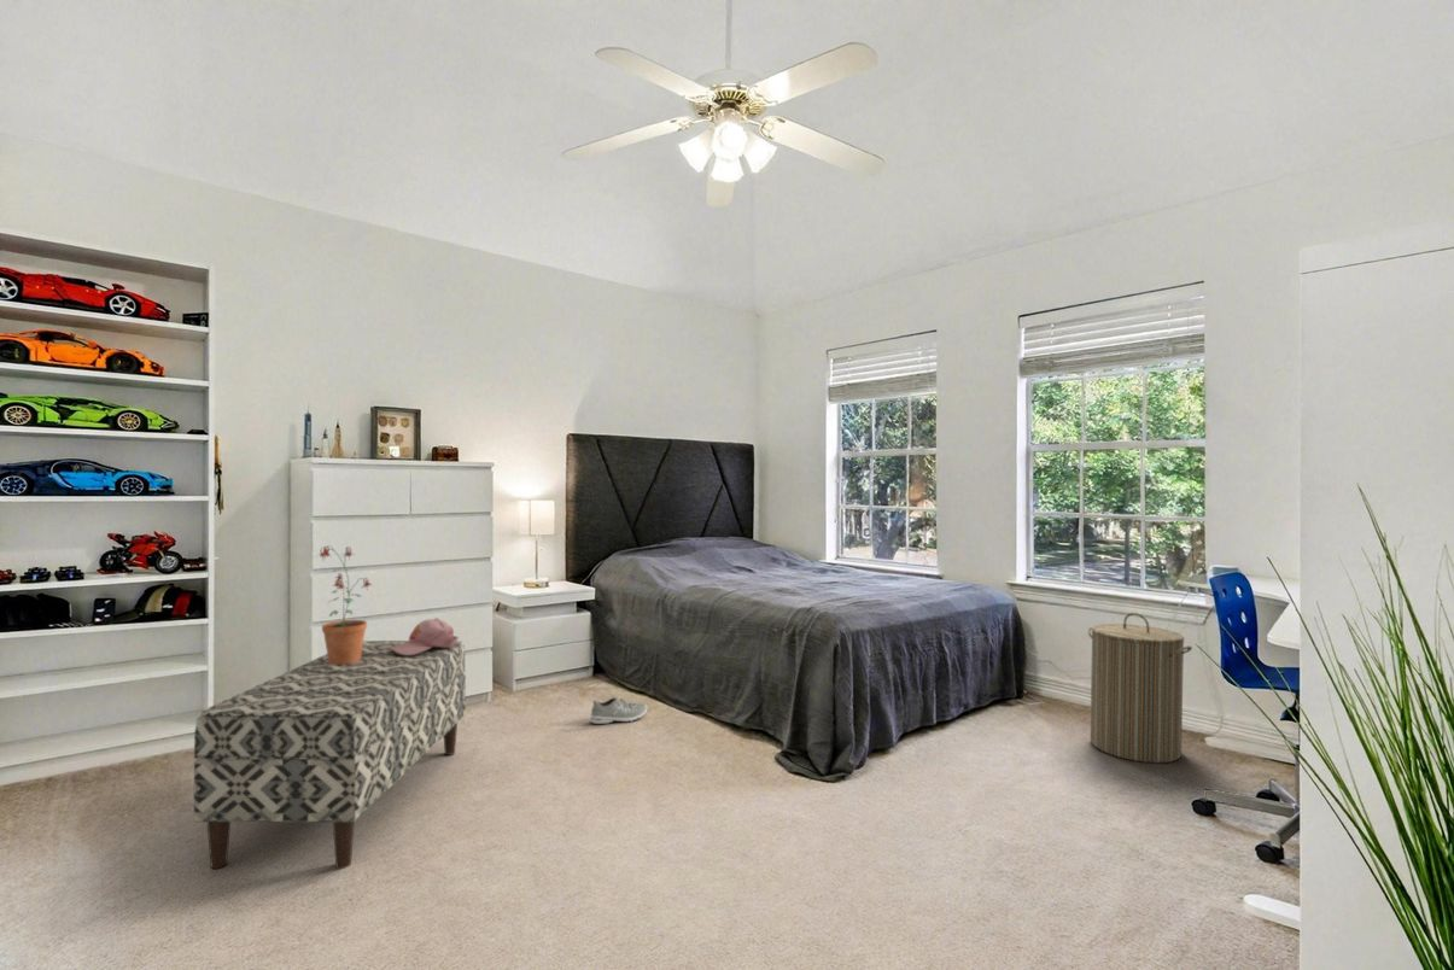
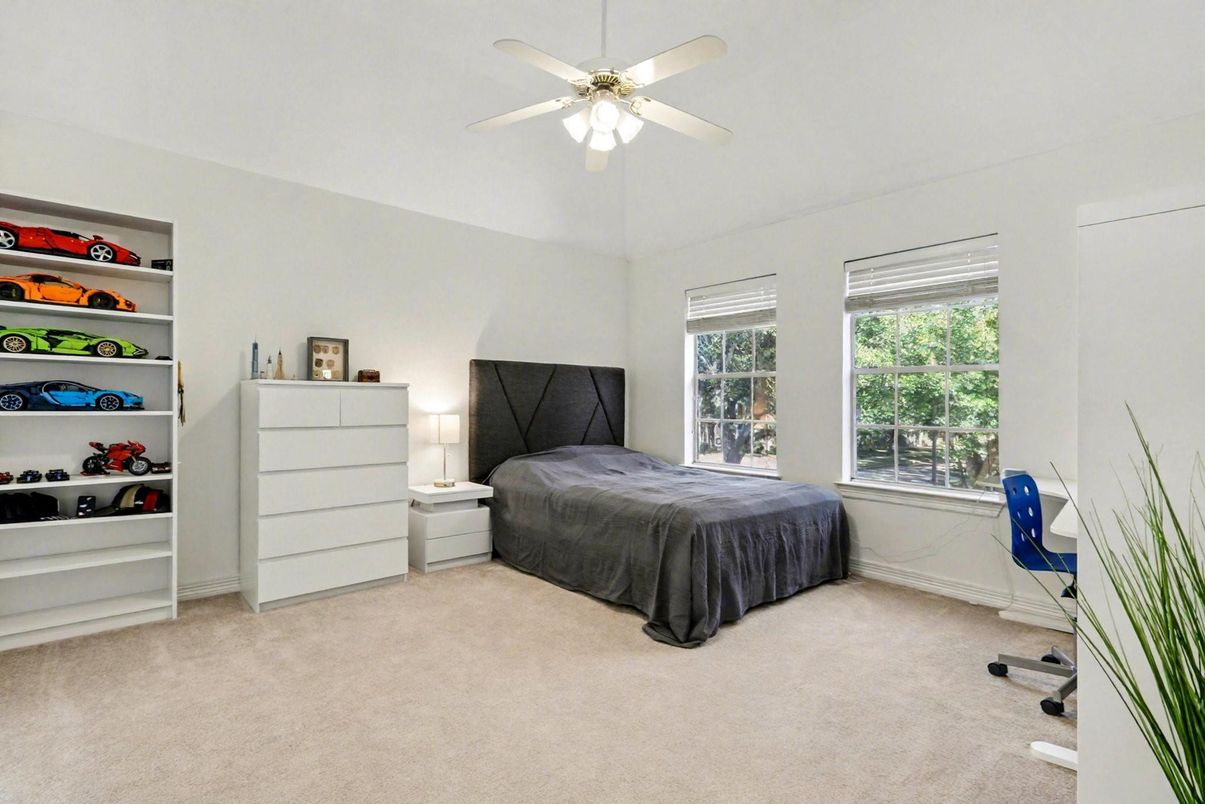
- bench [192,639,467,870]
- potted plant [316,544,373,665]
- baseball cap [390,617,460,655]
- sneaker [589,695,648,725]
- laundry hamper [1087,612,1193,764]
